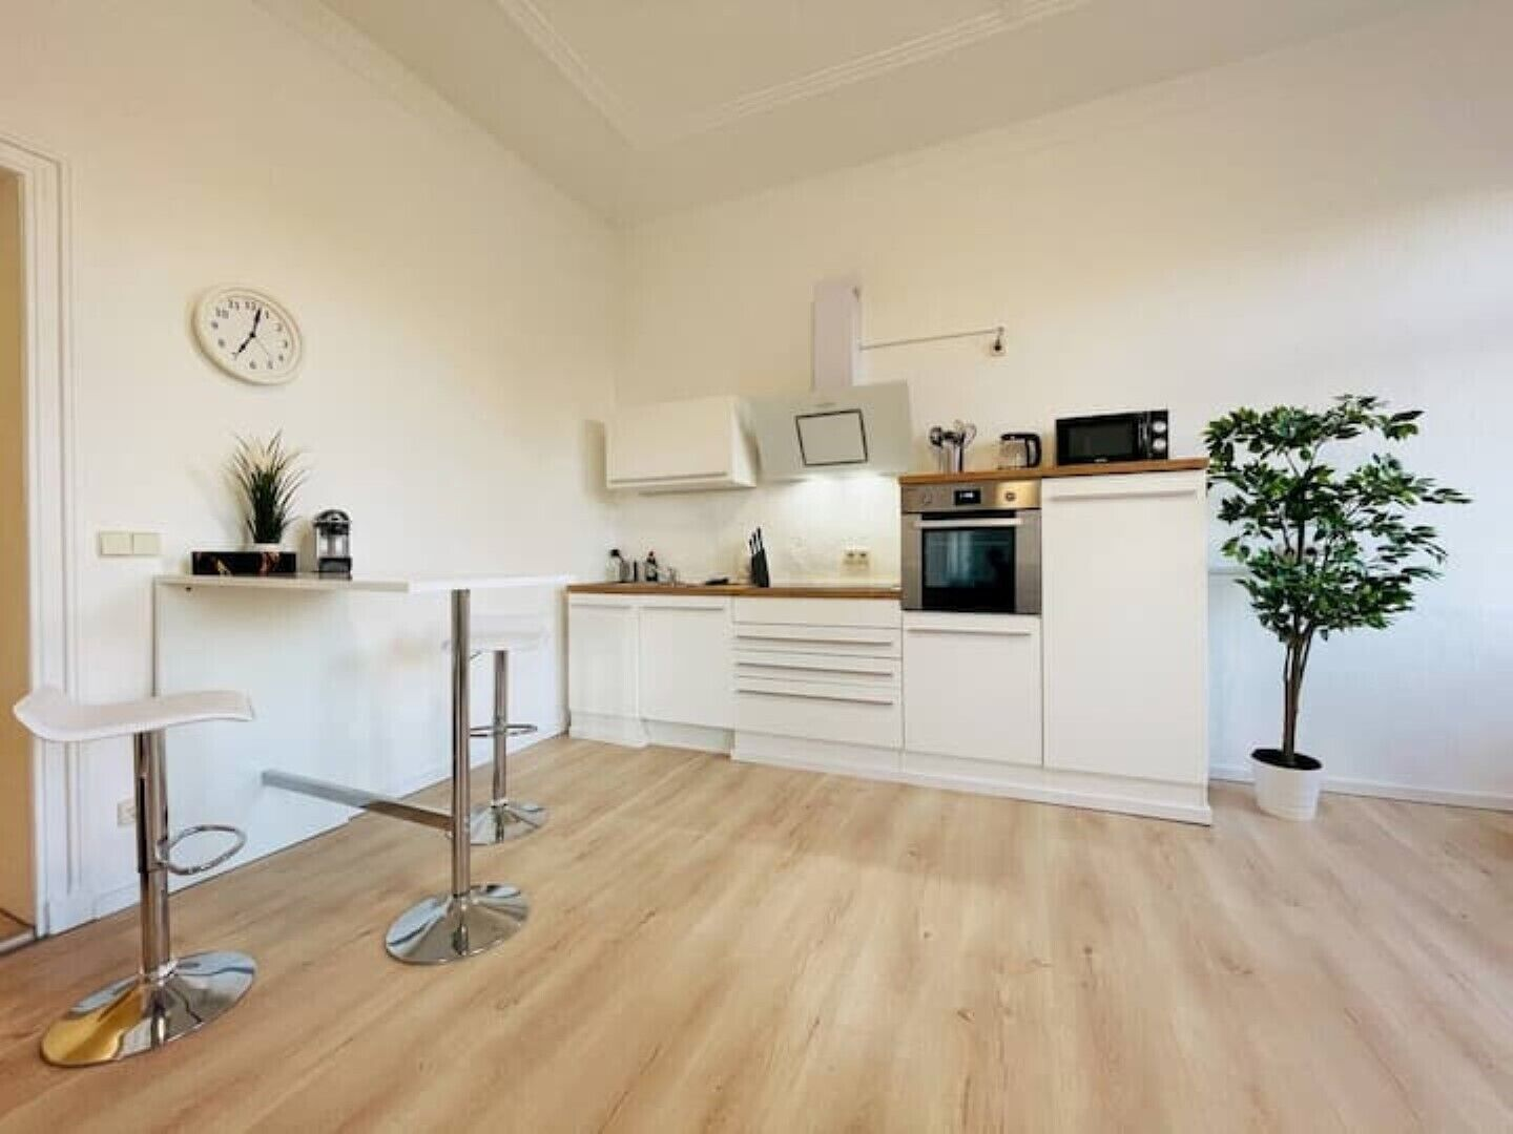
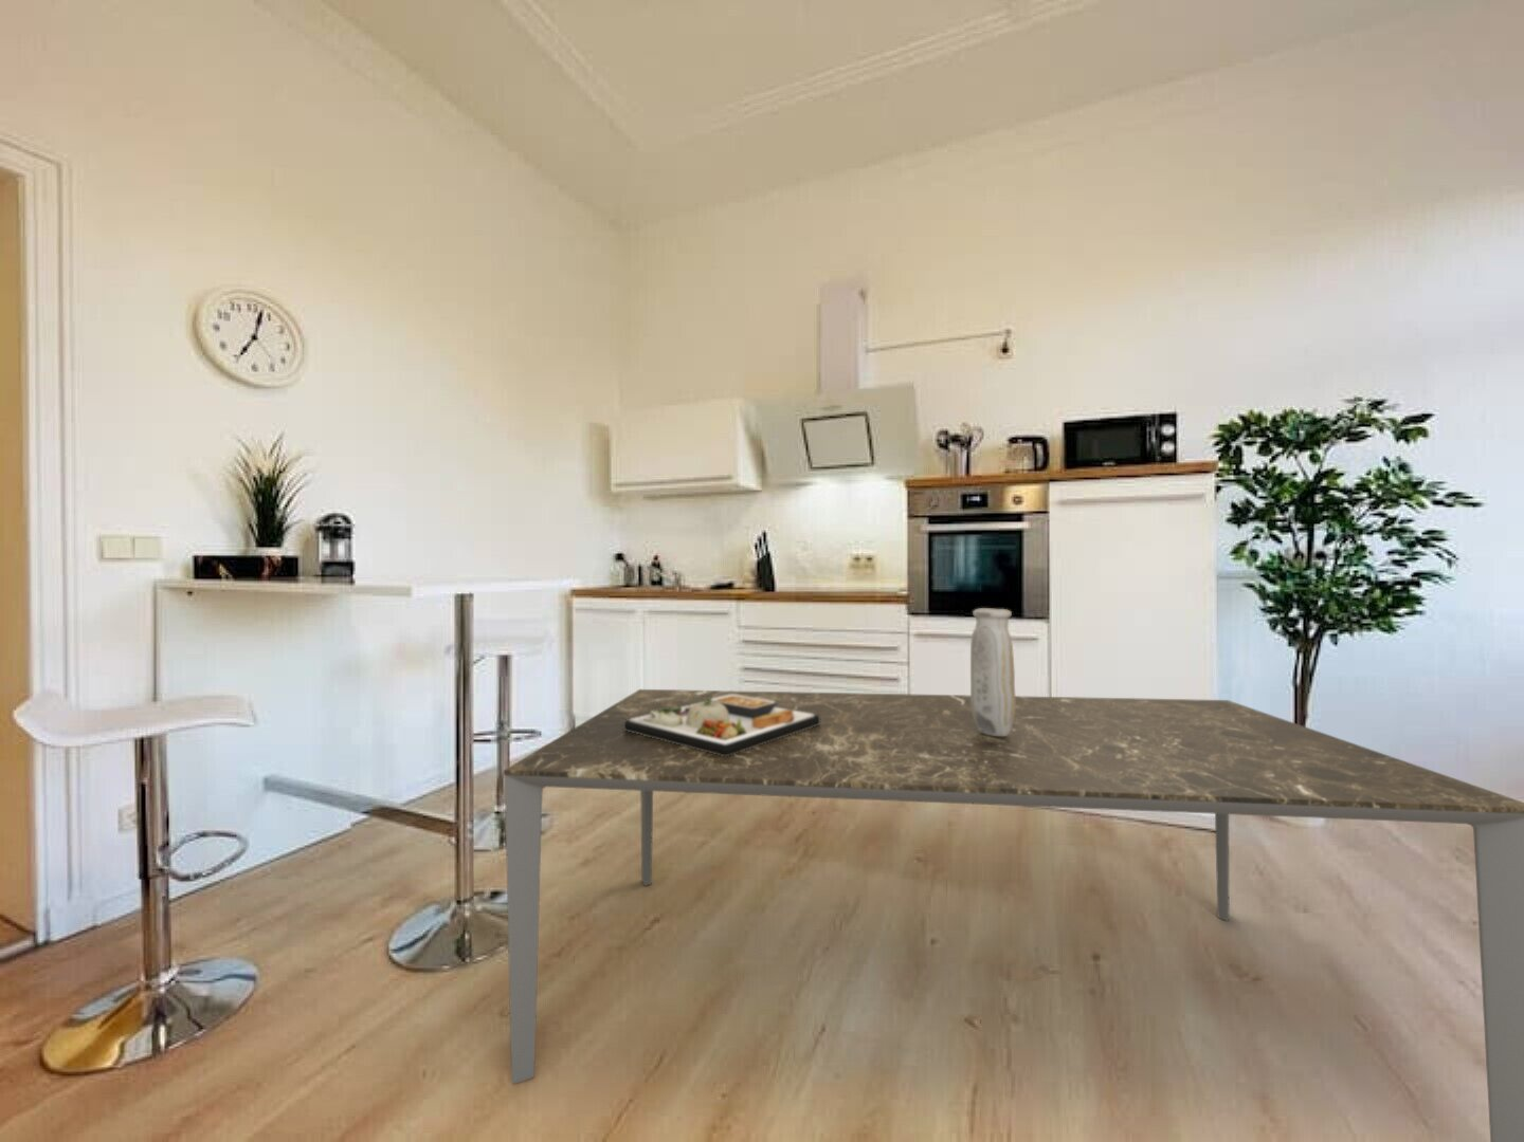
+ food plate [623,693,821,757]
+ vase [970,607,1016,737]
+ dining table [503,689,1524,1142]
